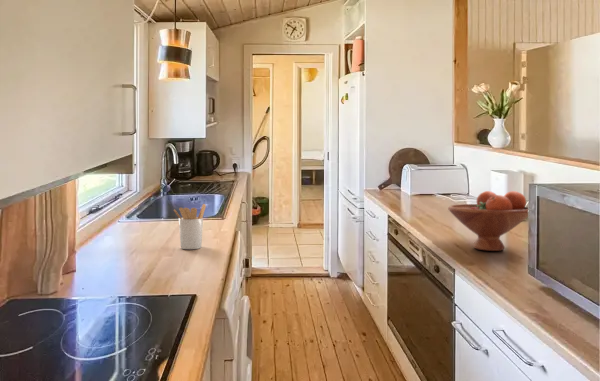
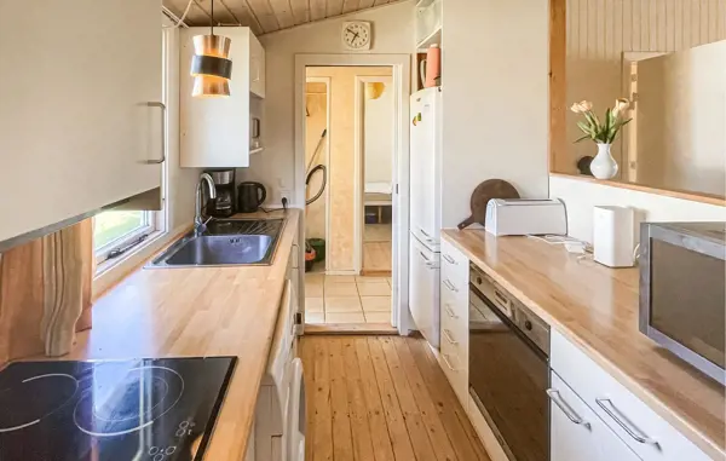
- fruit bowl [447,190,529,252]
- utensil holder [173,203,207,250]
